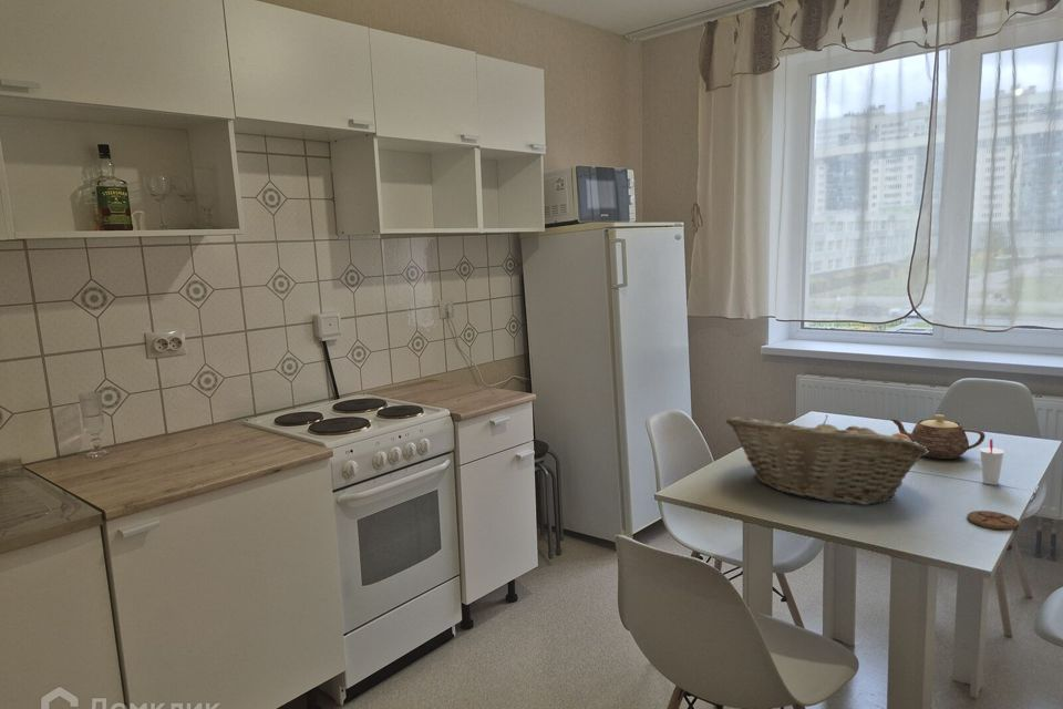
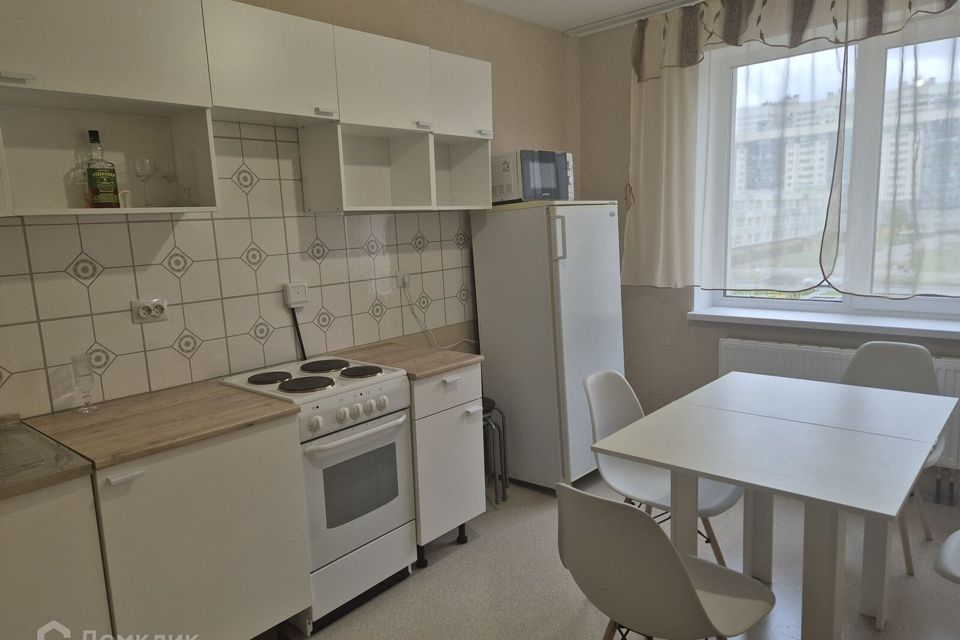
- fruit basket [725,413,929,506]
- teapot [890,413,987,460]
- coaster [966,510,1021,531]
- cup [979,438,1005,485]
